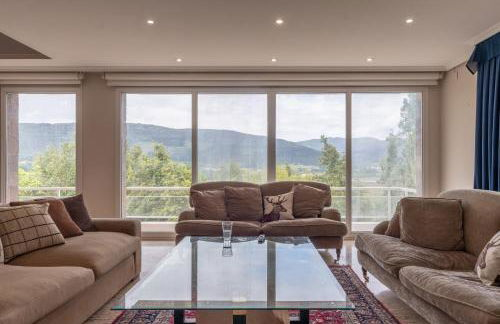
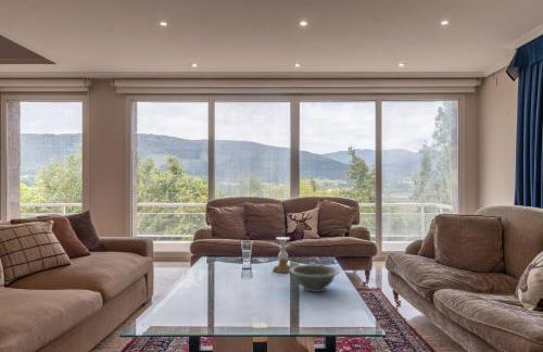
+ candle holder [272,236,292,274]
+ decorative bowl [289,263,341,293]
